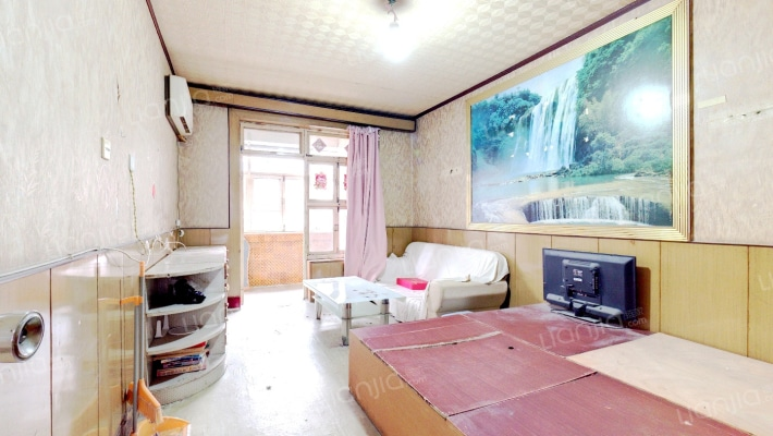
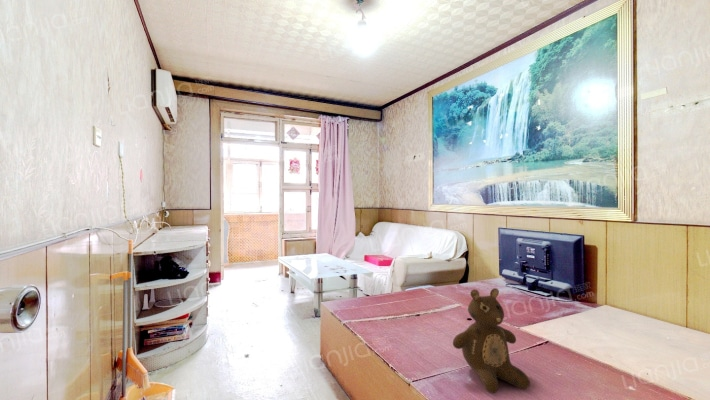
+ teddy bear [452,287,531,394]
